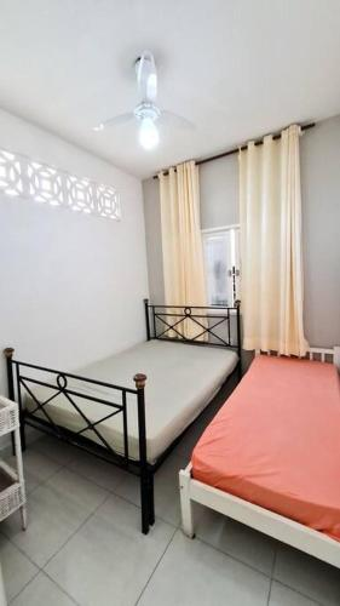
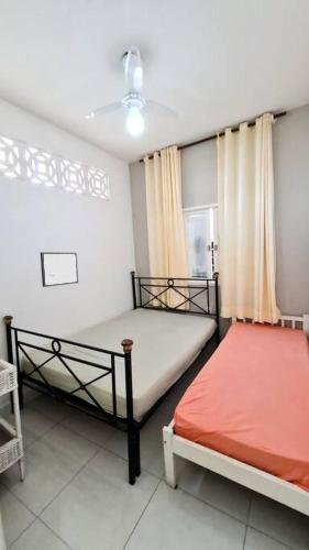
+ wall art [40,251,79,288]
